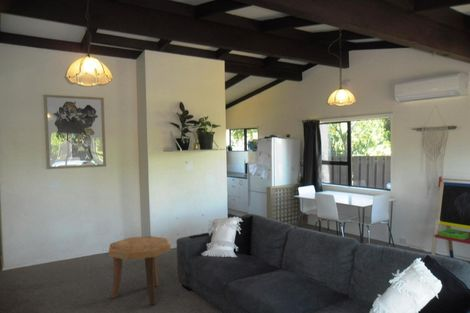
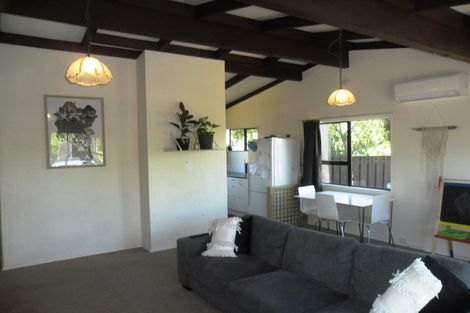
- side table [108,235,172,306]
